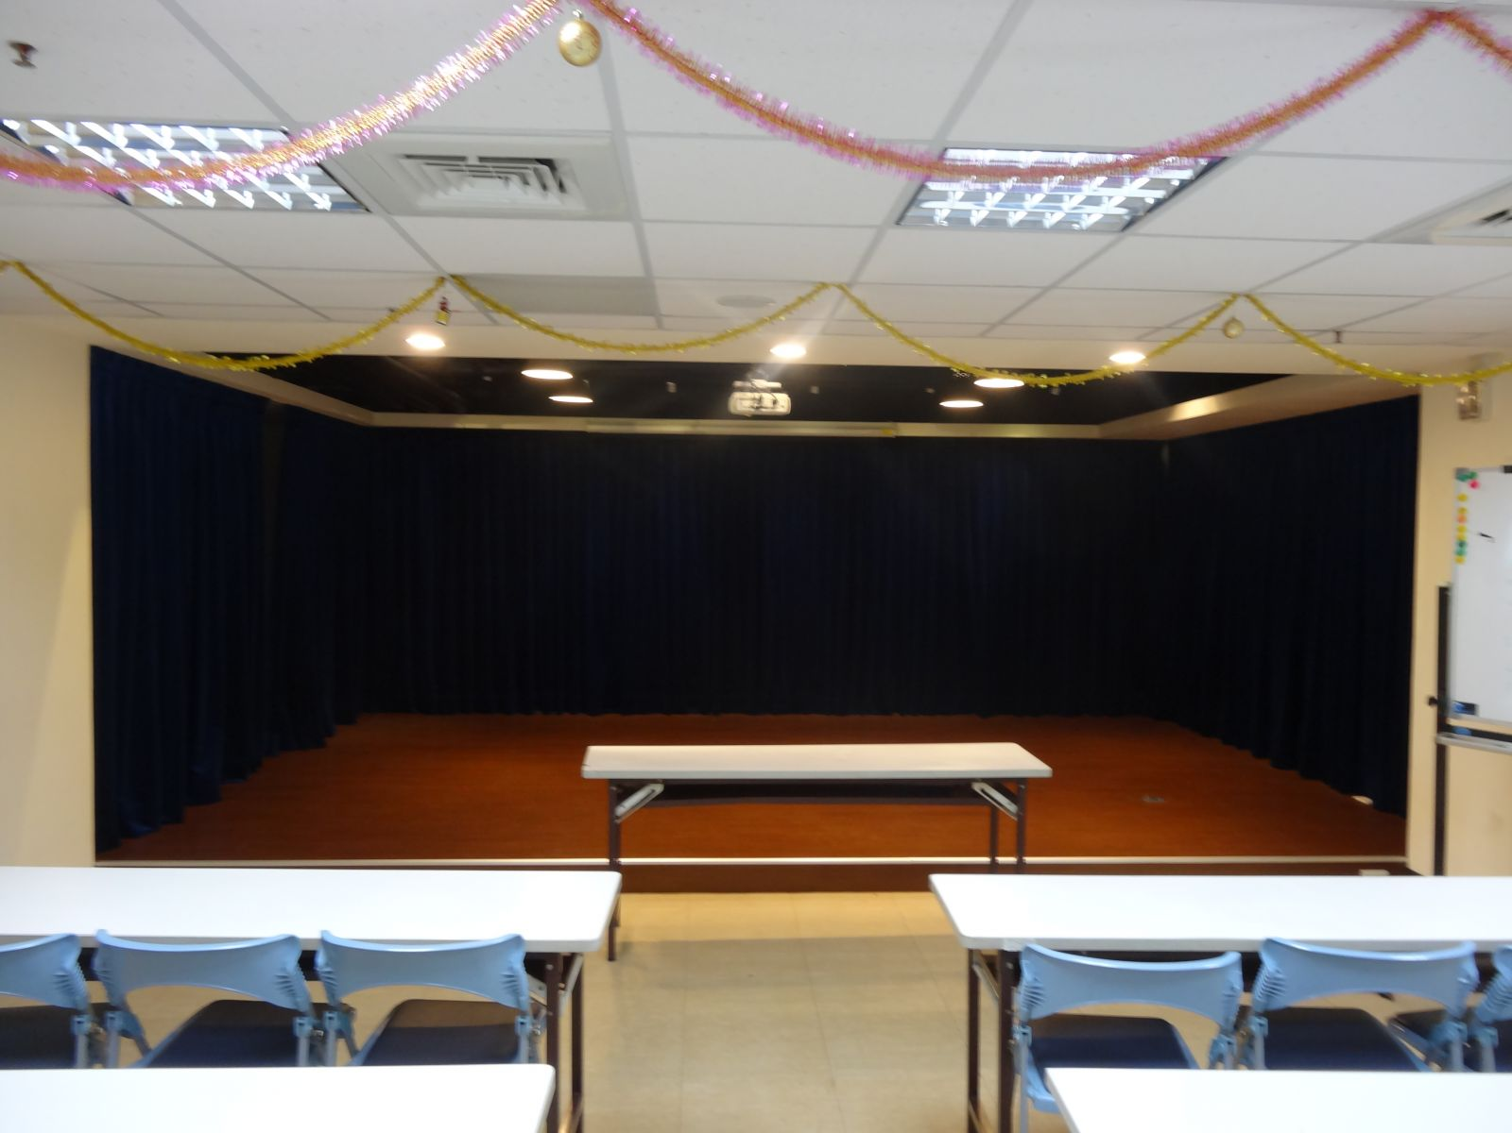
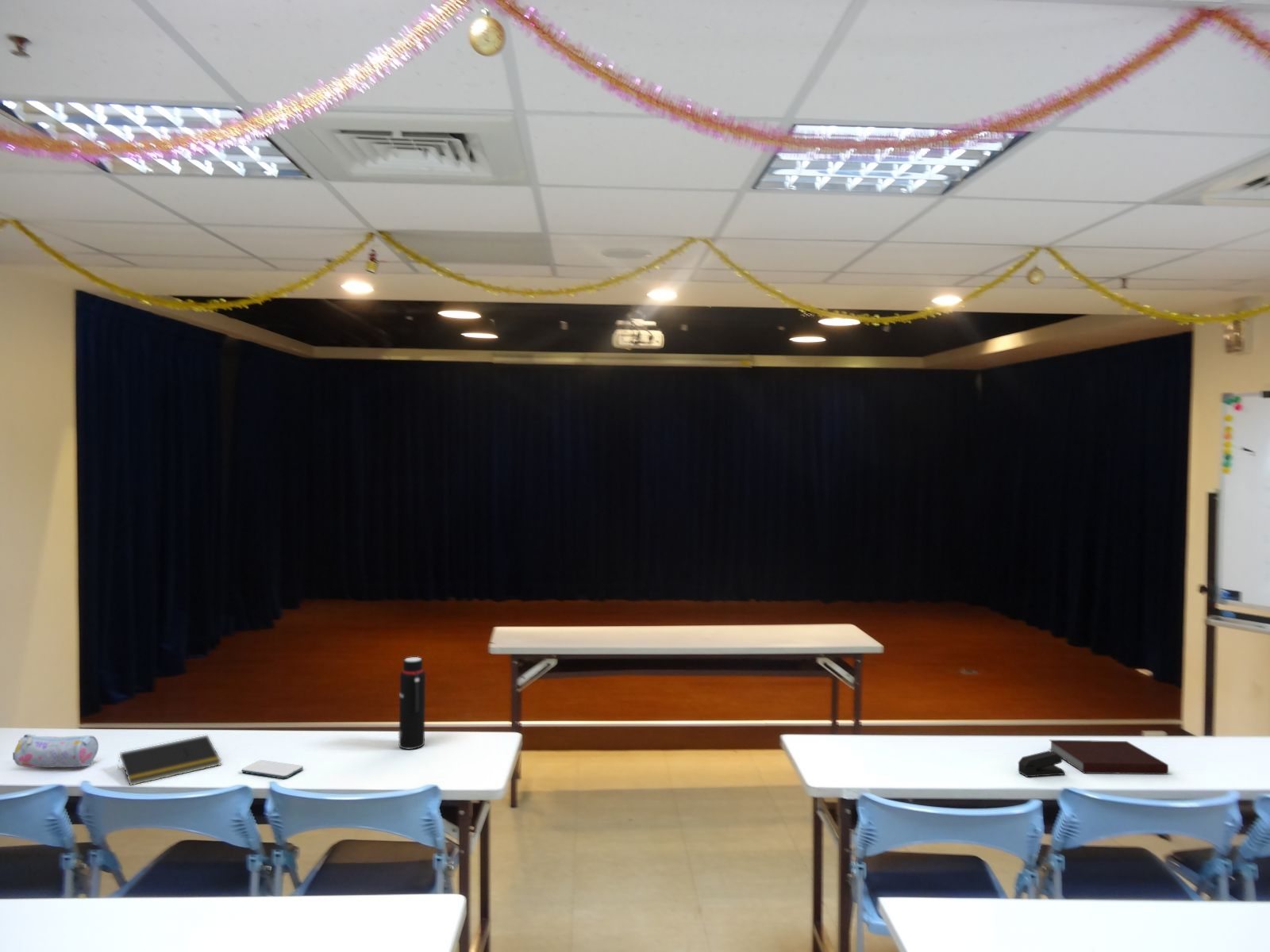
+ water bottle [398,656,426,750]
+ notepad [117,735,222,786]
+ pencil case [12,734,99,768]
+ smartphone [241,759,304,779]
+ stapler [1018,750,1066,777]
+ notebook [1049,739,1169,775]
